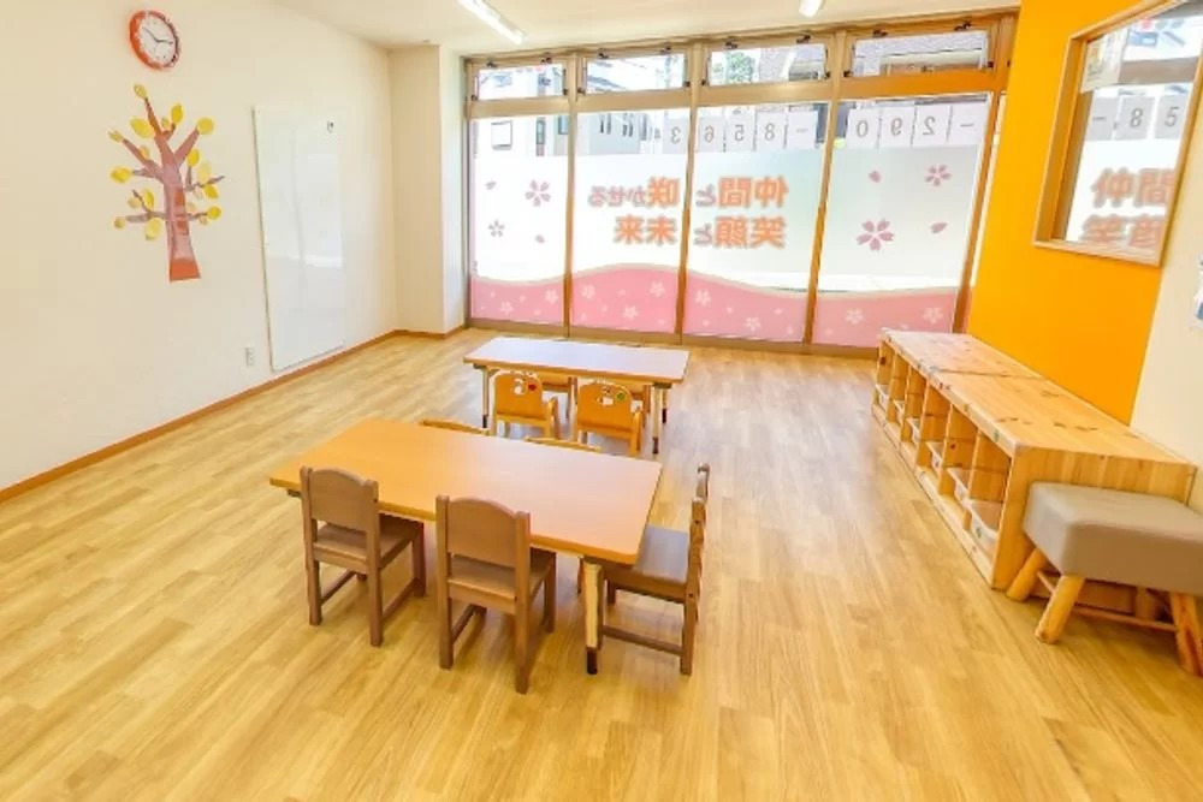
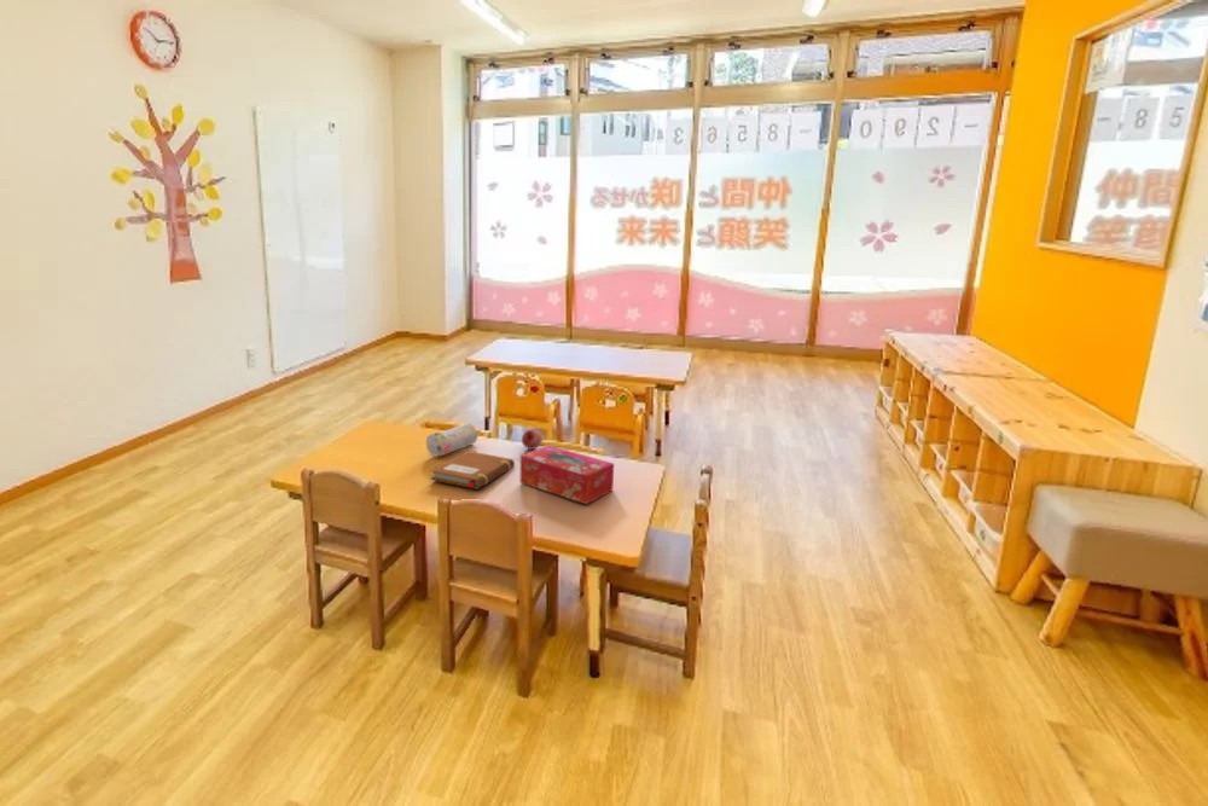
+ pencil case [425,422,478,458]
+ fruit [521,428,544,451]
+ tissue box [518,445,615,505]
+ notebook [429,450,516,491]
